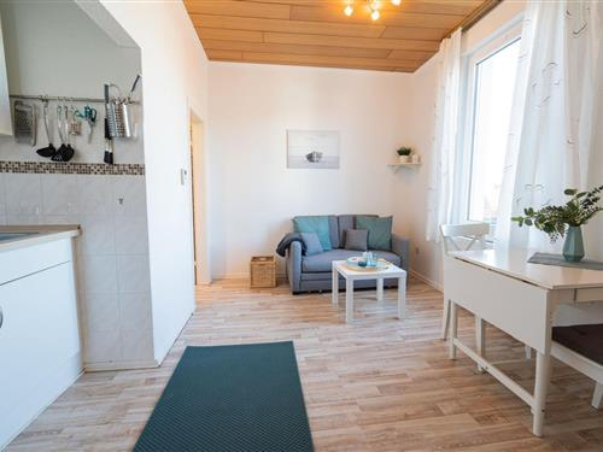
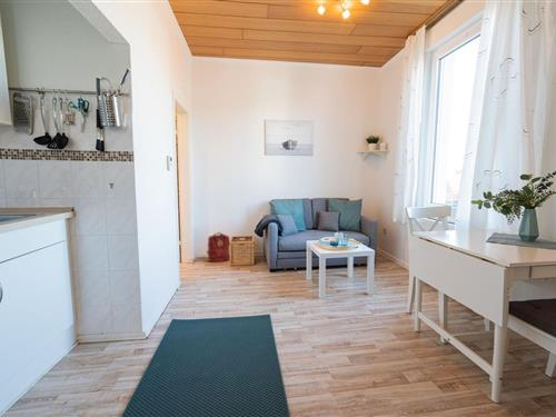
+ backpack [206,231,231,262]
